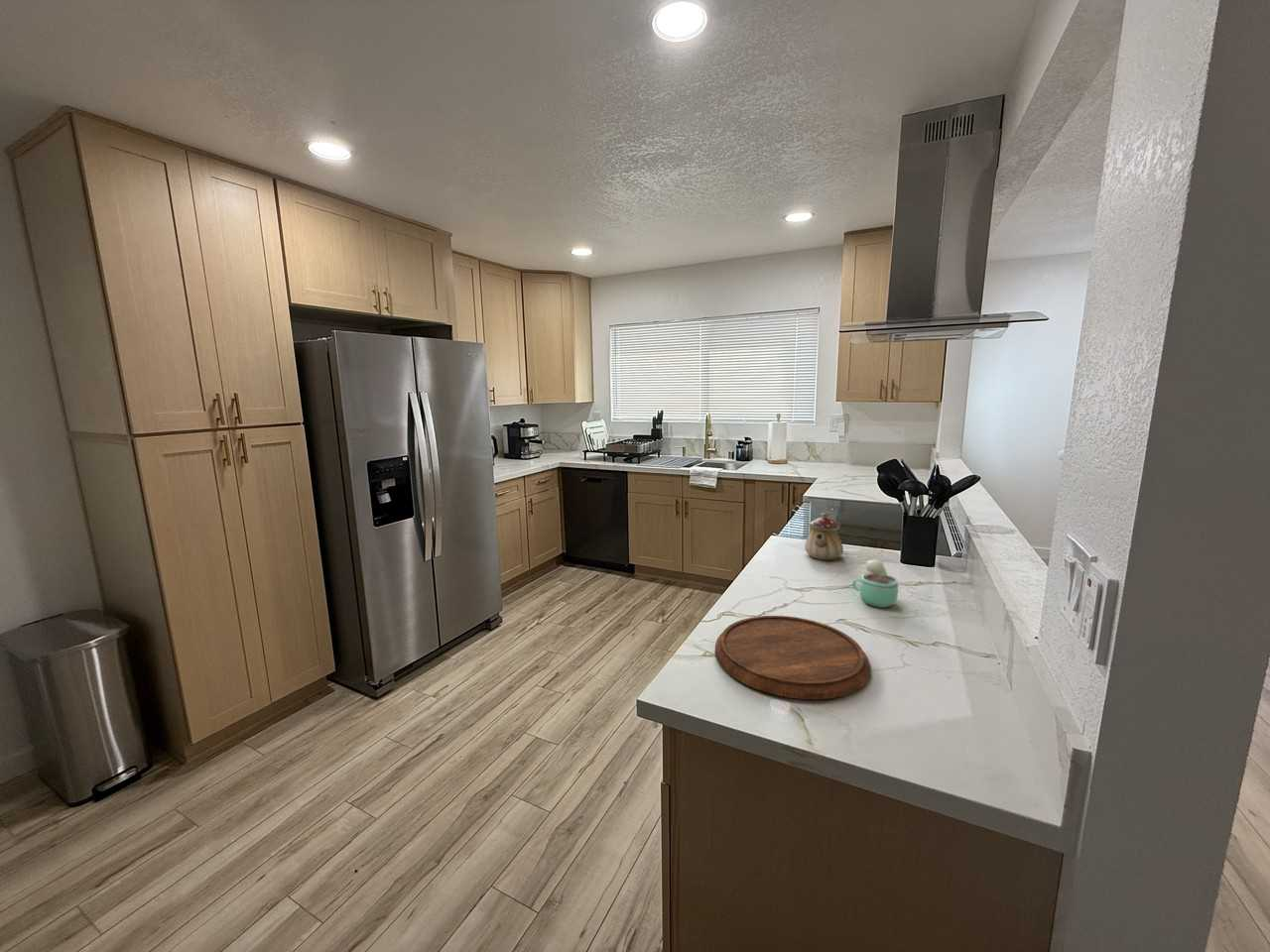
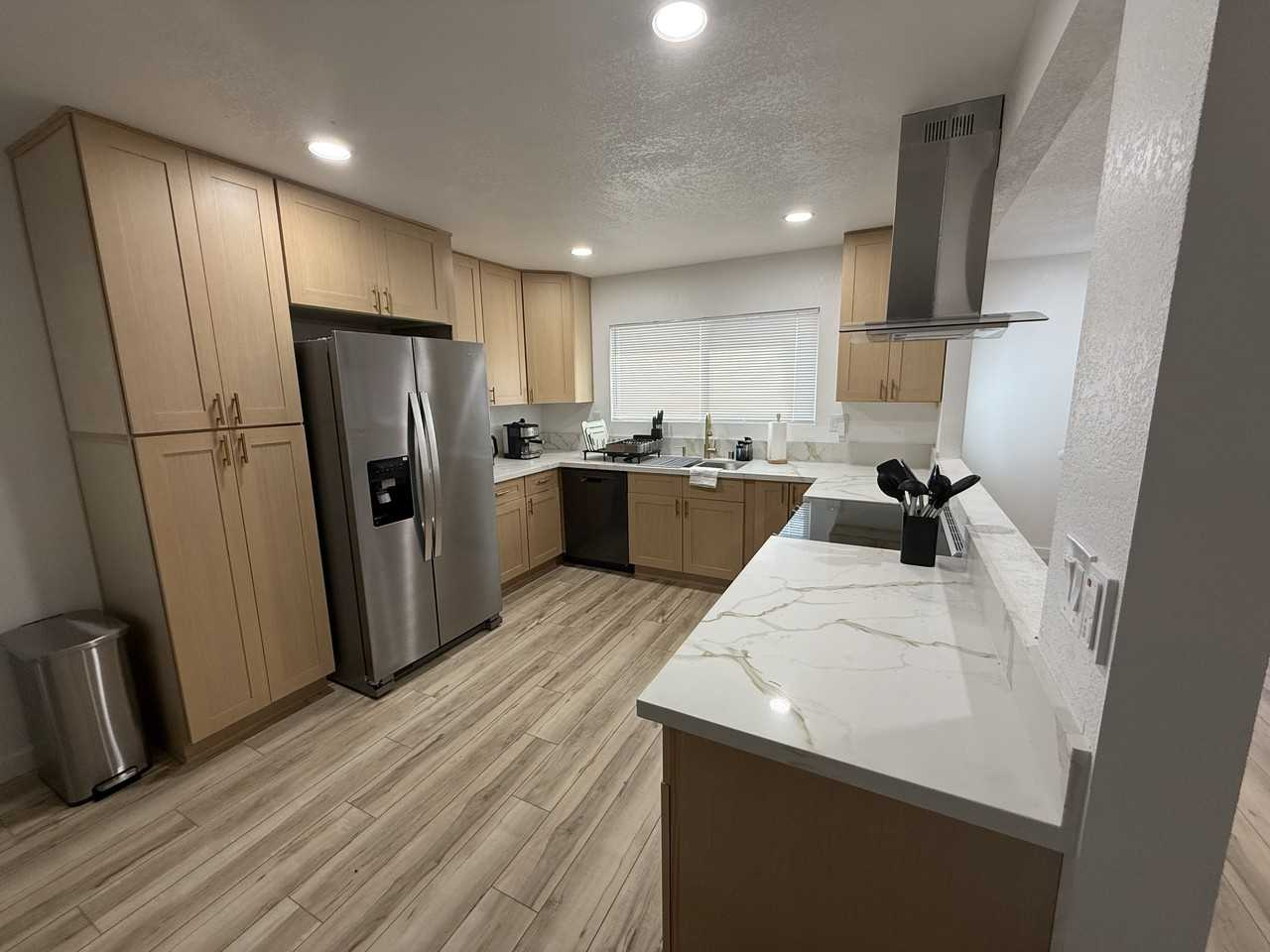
- chocolate milk [851,558,899,609]
- teapot [804,512,844,561]
- cutting board [714,615,871,700]
